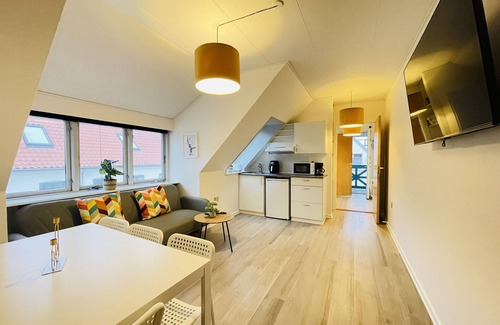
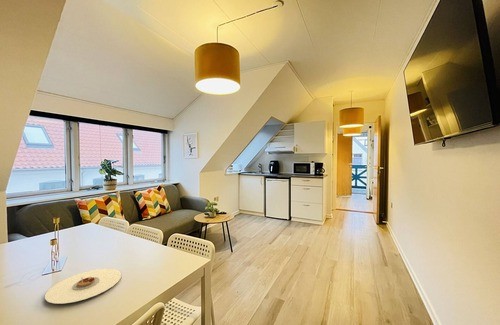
+ plate [44,268,122,305]
